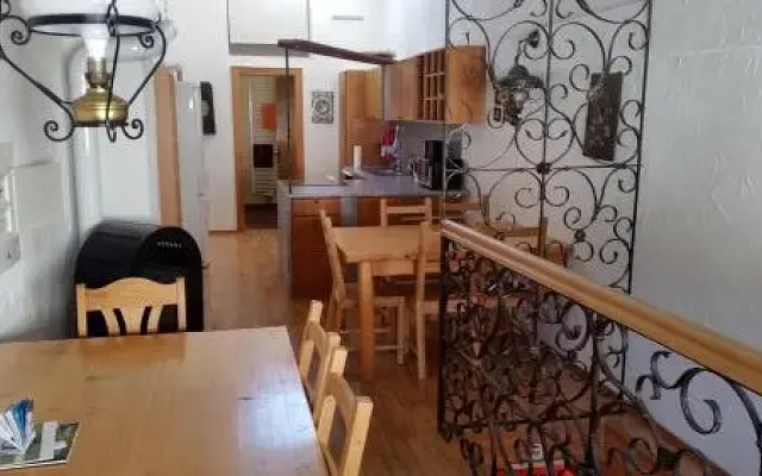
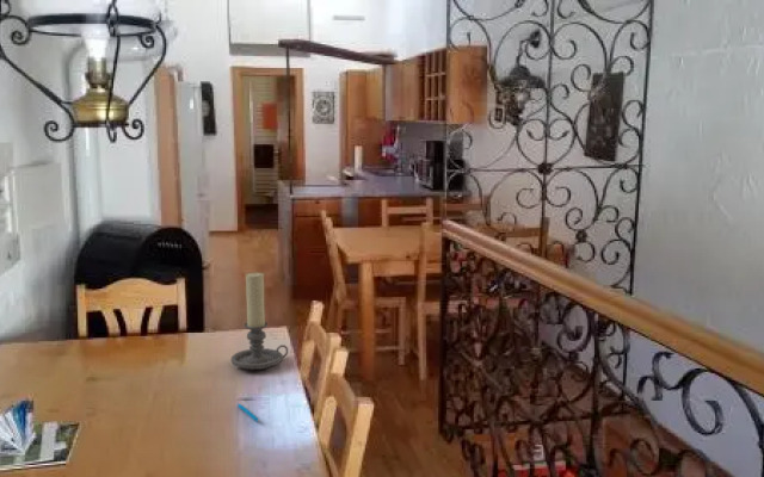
+ pen [236,402,260,423]
+ candle holder [230,271,289,371]
